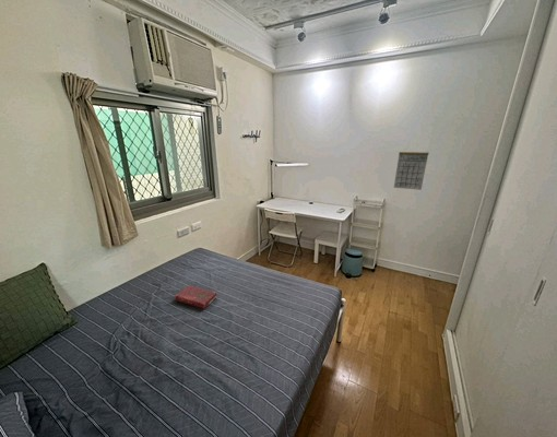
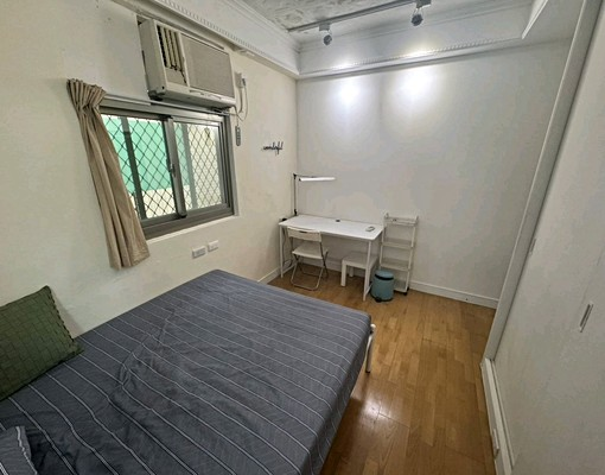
- book [174,284,217,310]
- calendar [393,142,430,191]
